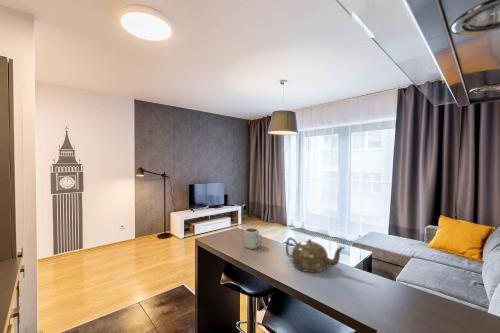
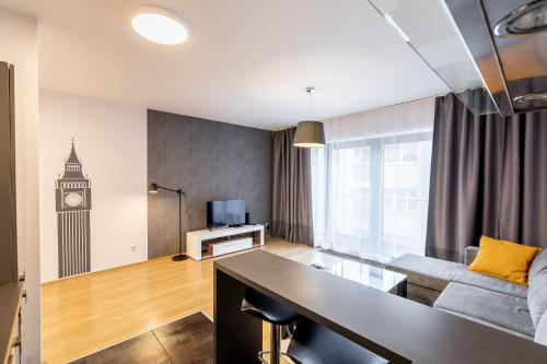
- teapot [285,236,346,273]
- cup [244,227,263,250]
